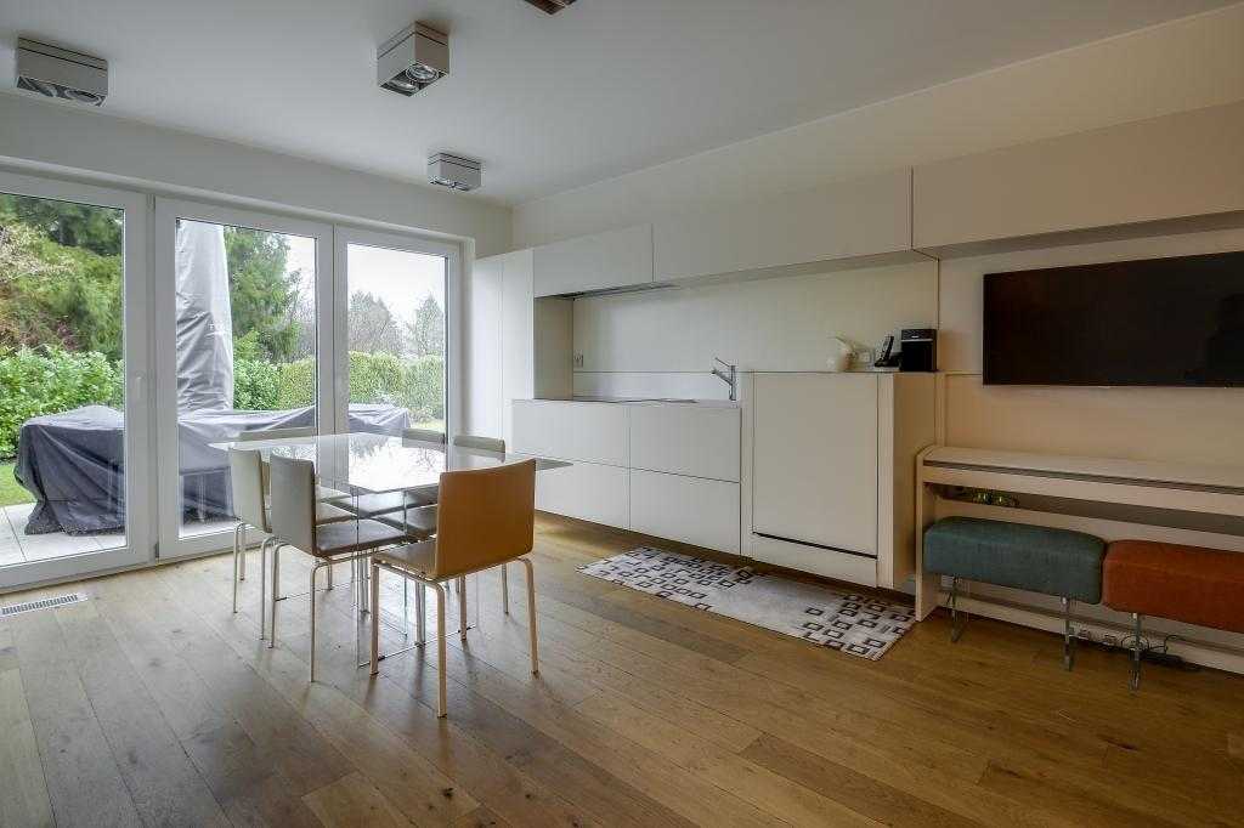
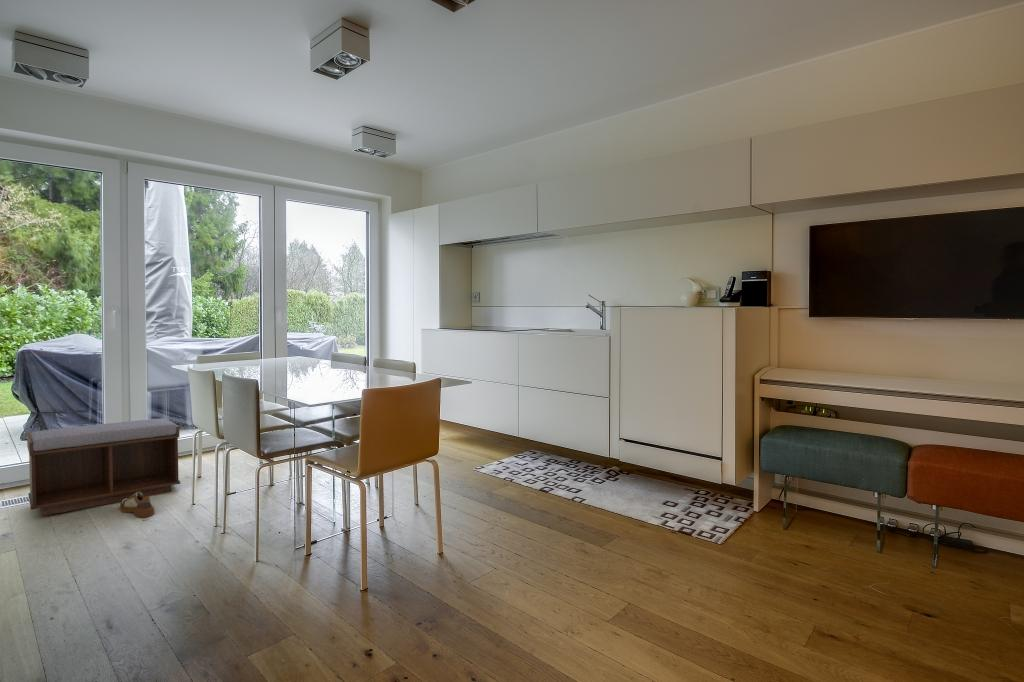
+ bench [26,417,181,517]
+ shoe [119,492,156,518]
